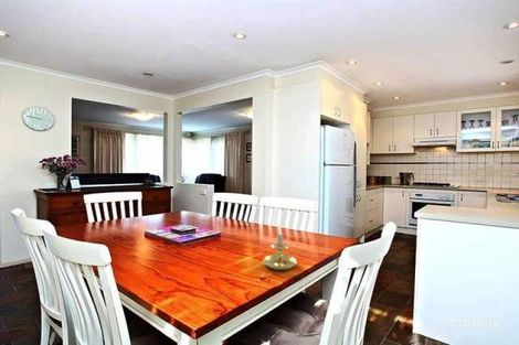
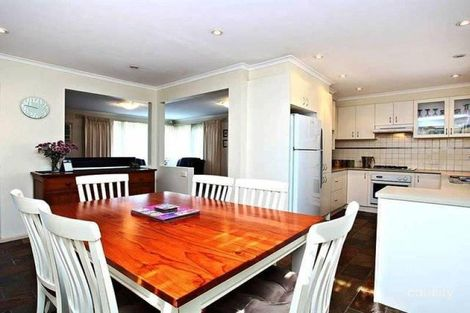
- candle holder [262,224,298,271]
